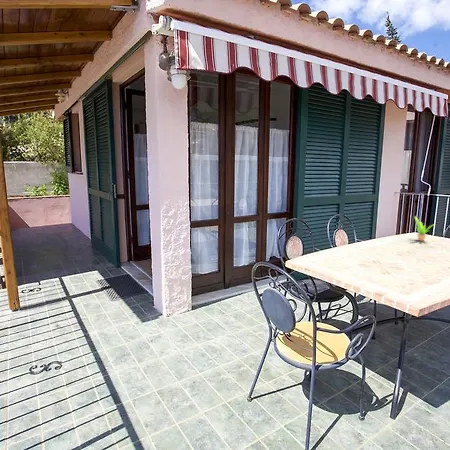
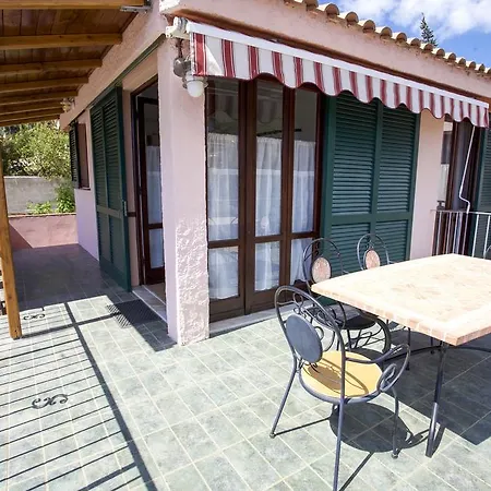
- potted plant [414,216,436,242]
